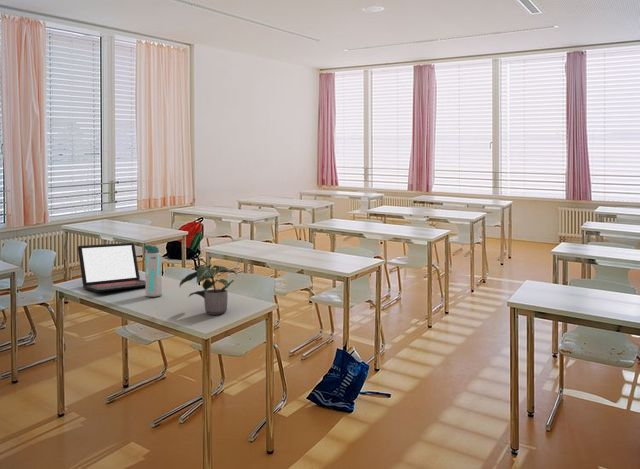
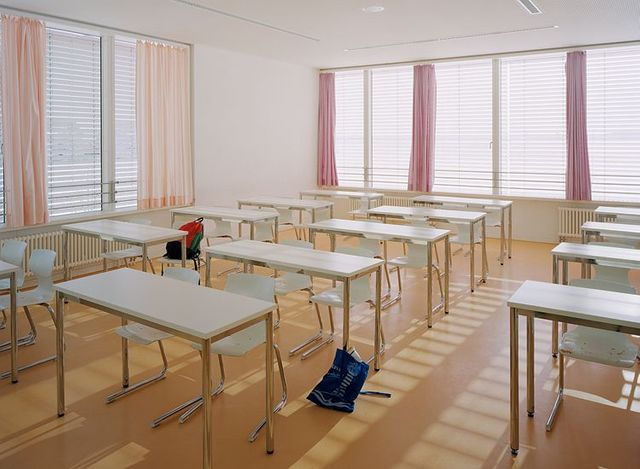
- water bottle [143,245,163,298]
- potted plant [179,263,238,316]
- laptop [77,242,146,293]
